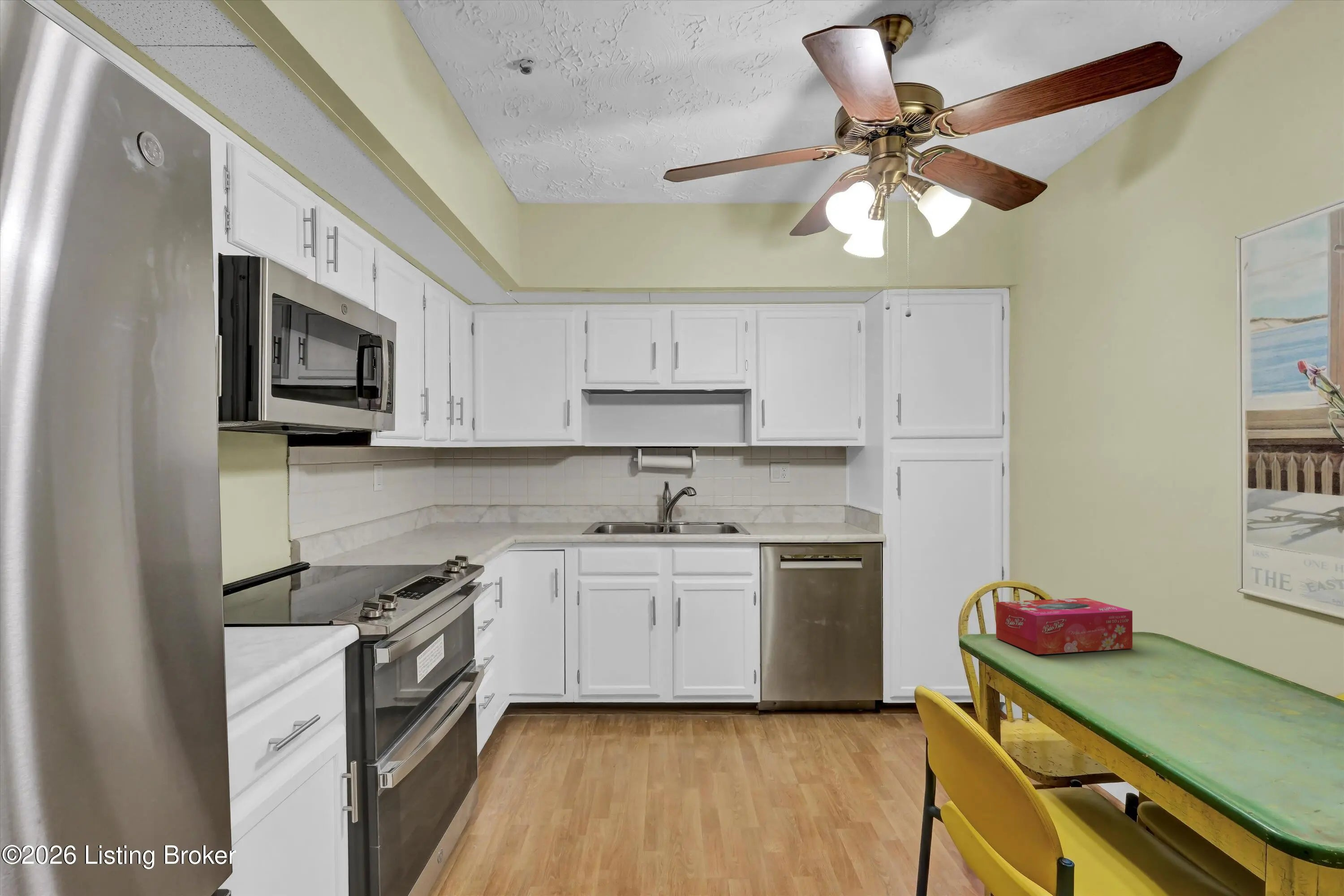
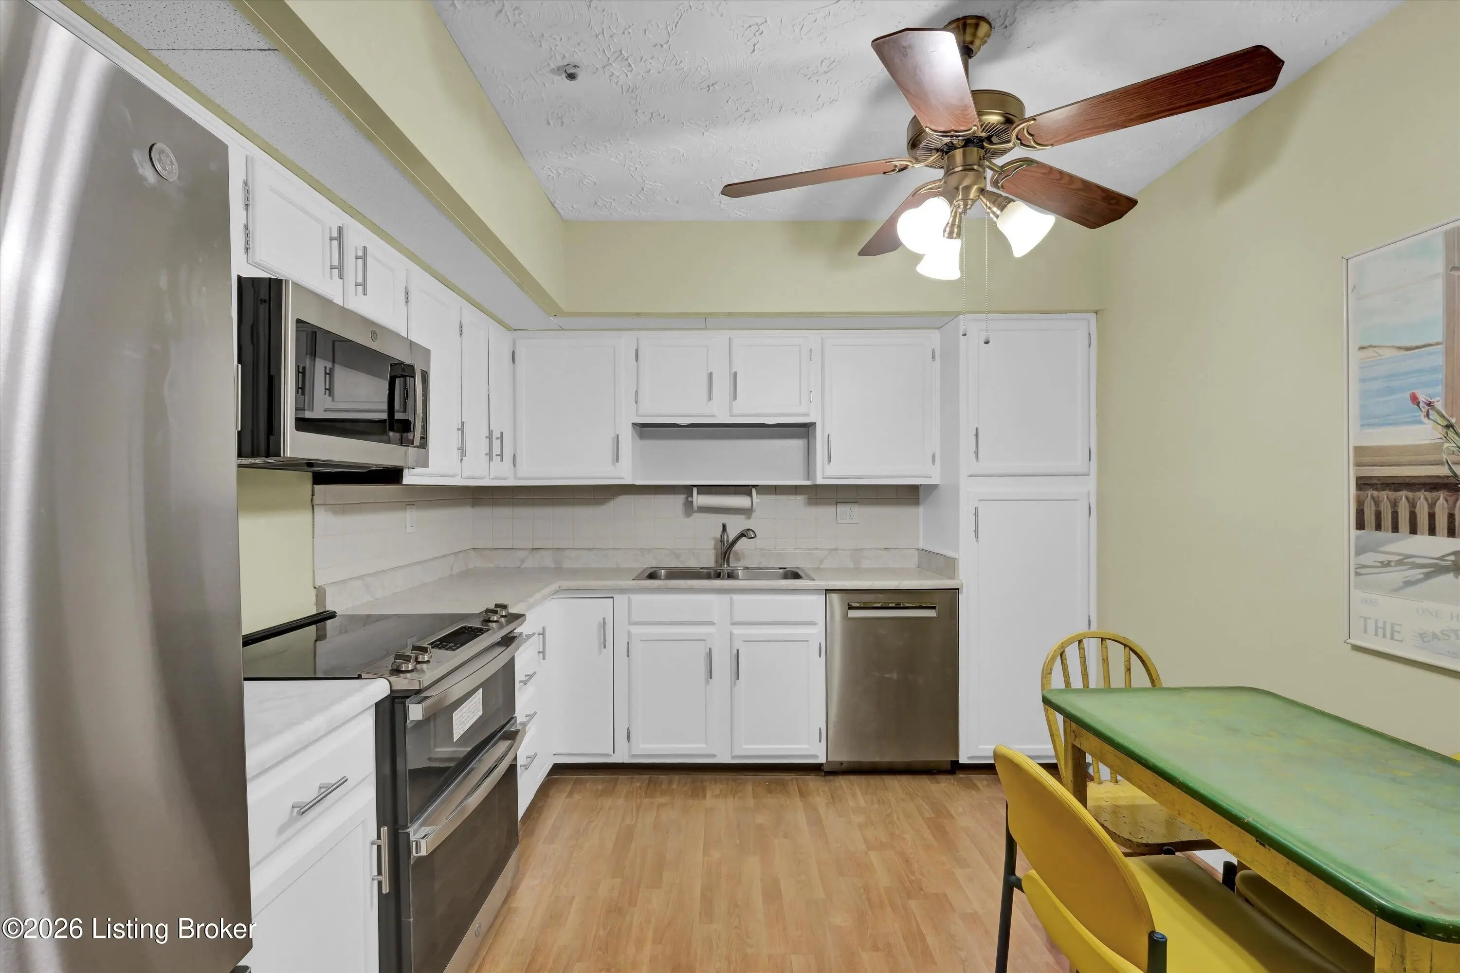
- tissue box [995,597,1133,655]
